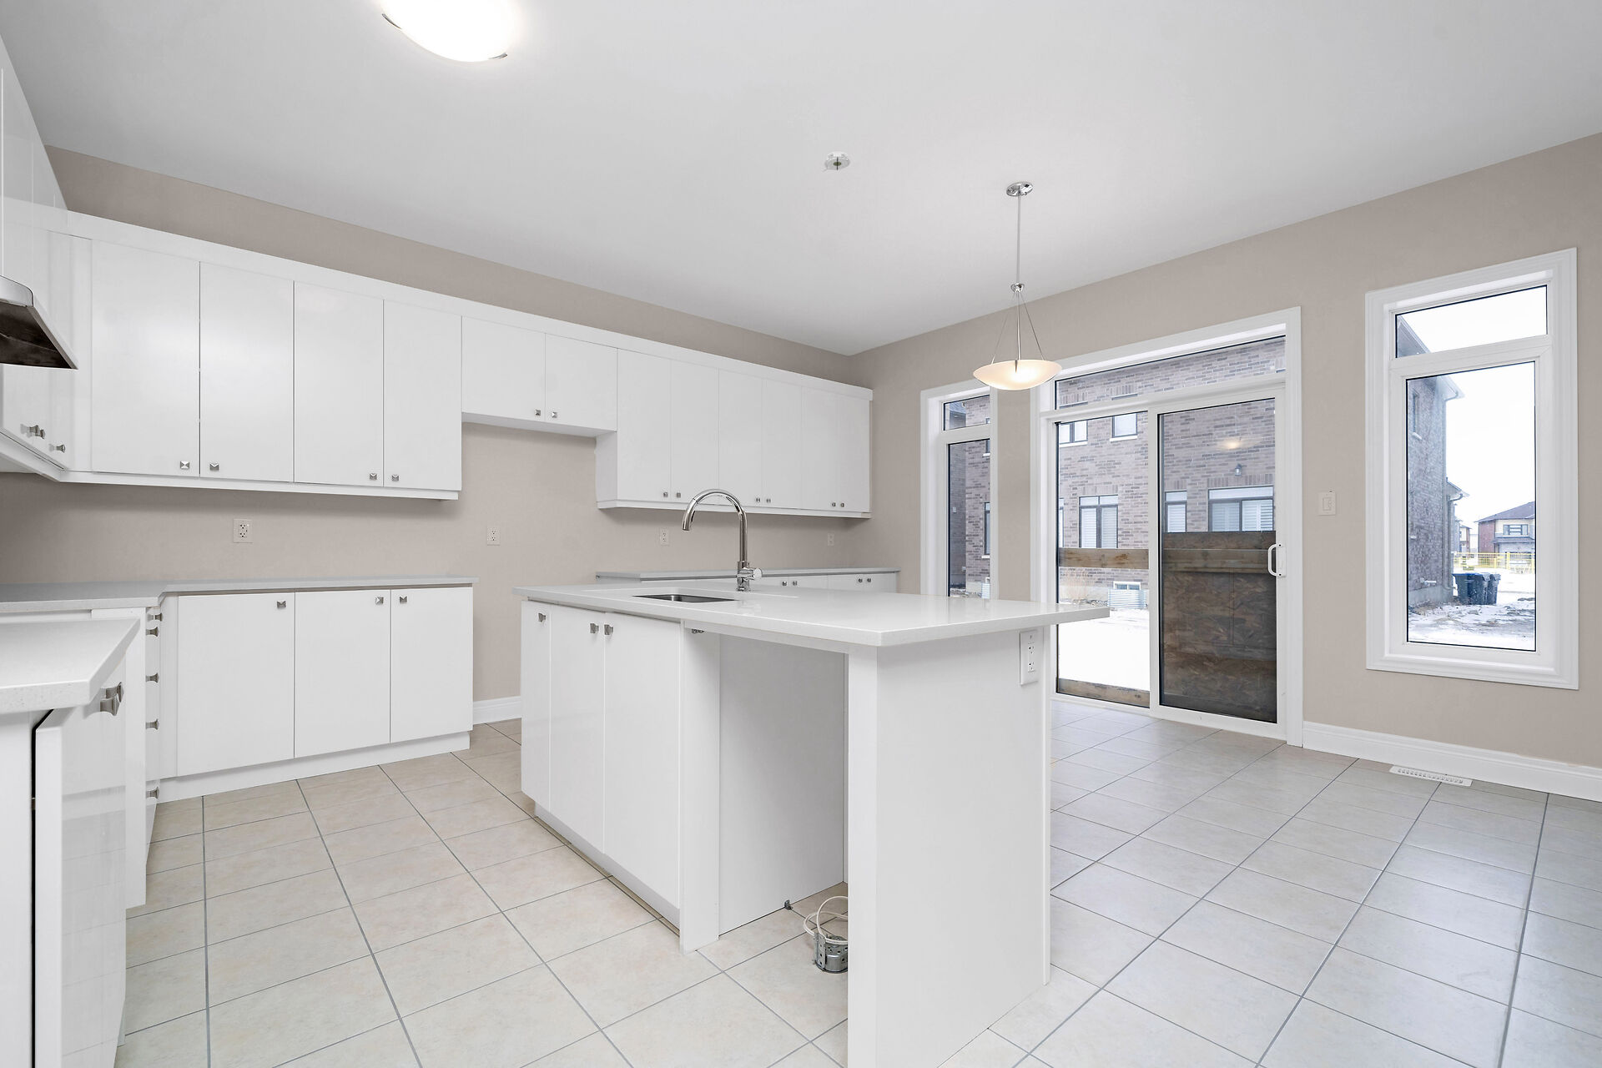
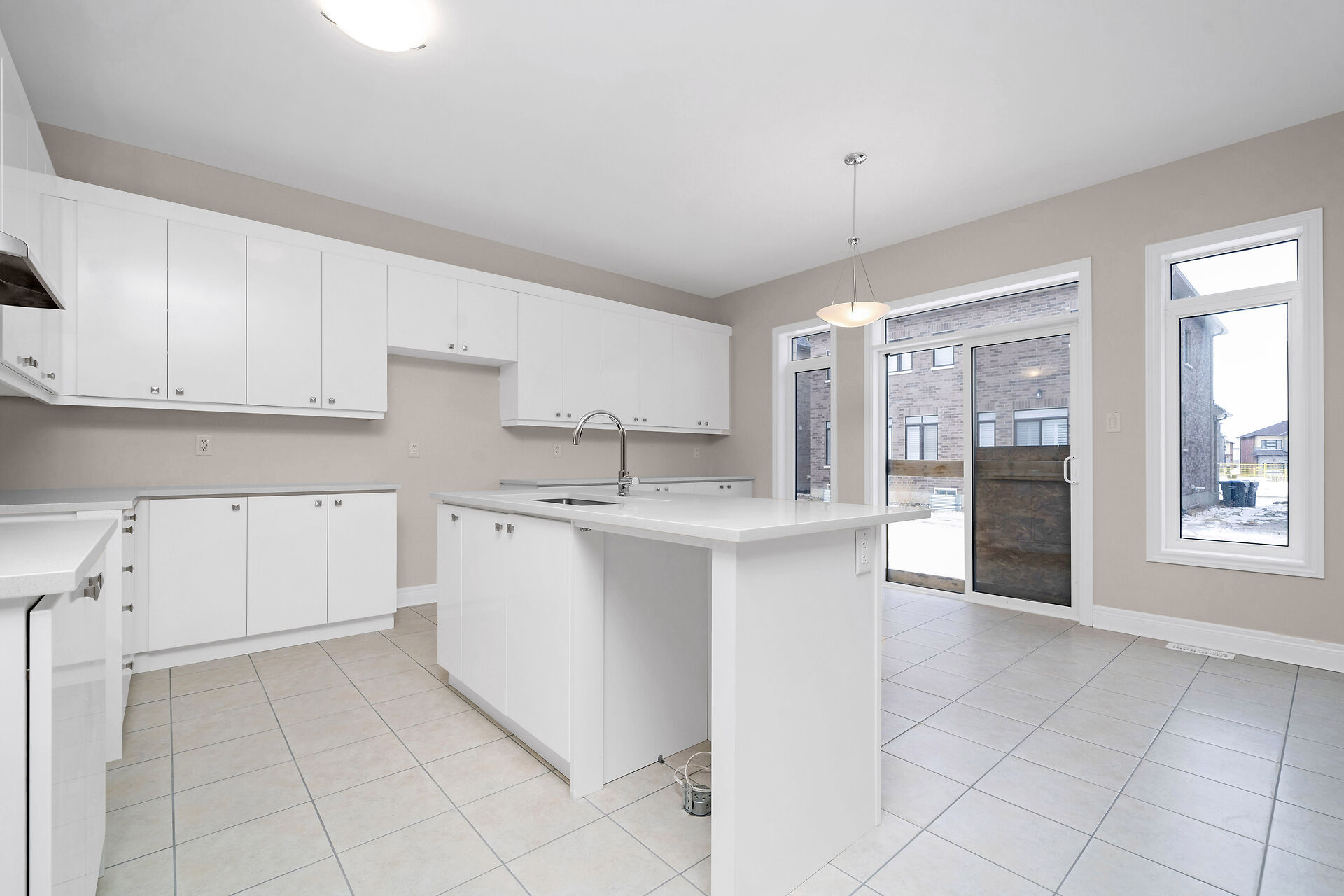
- smoke detector [822,151,851,172]
